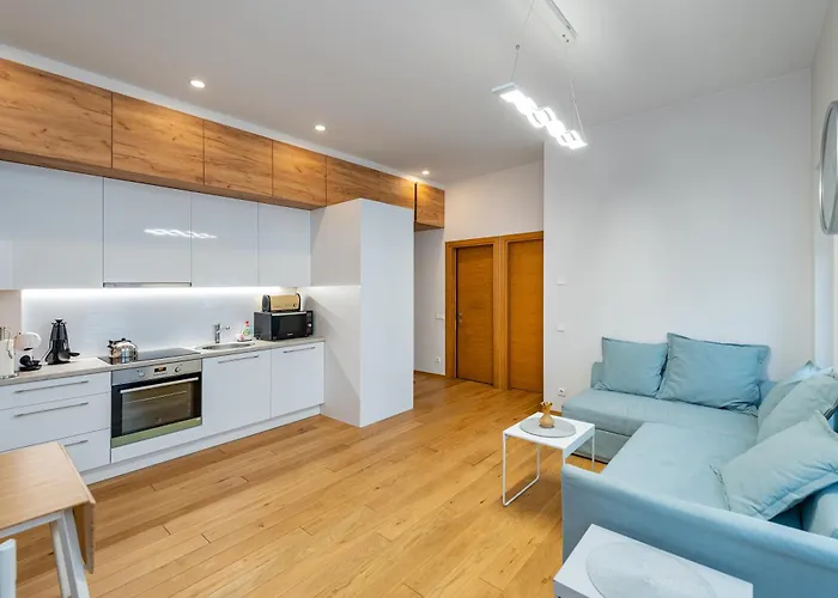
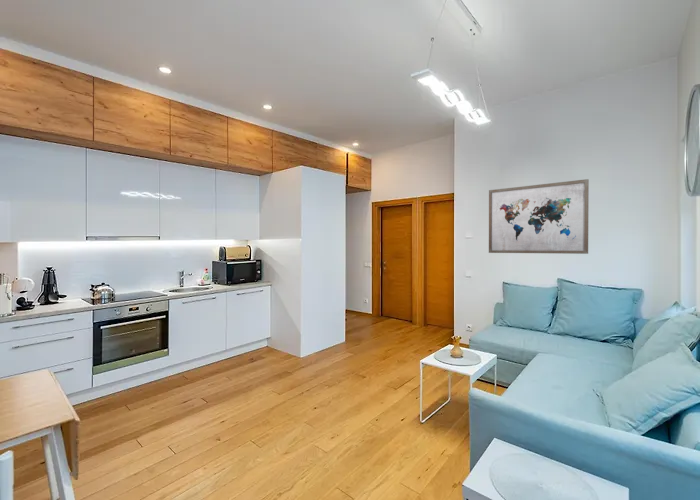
+ wall art [488,178,590,255]
